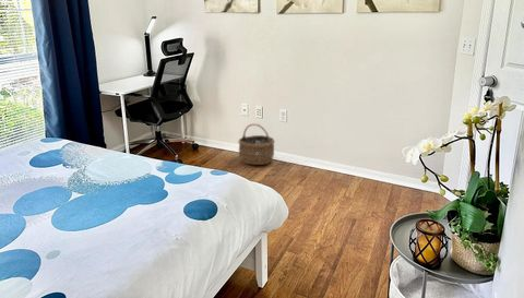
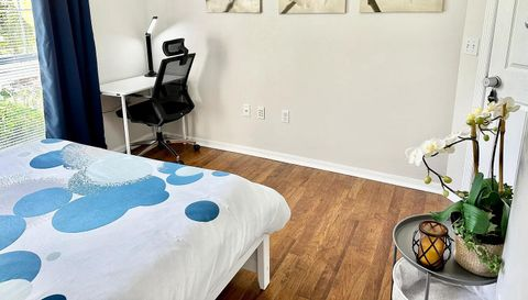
- wicker basket [238,122,276,166]
